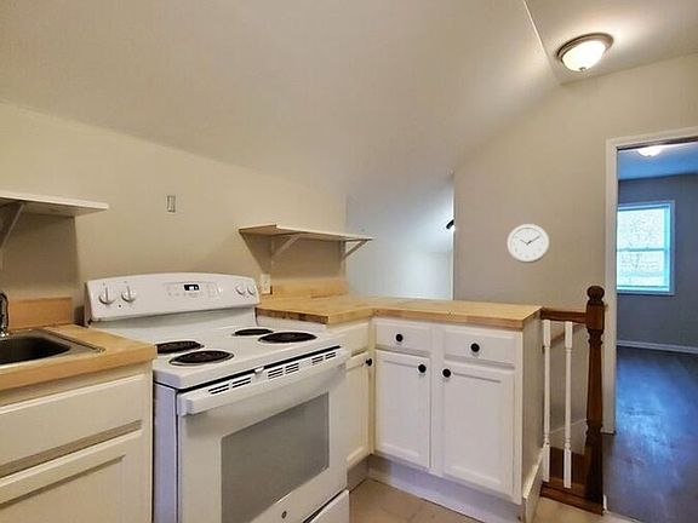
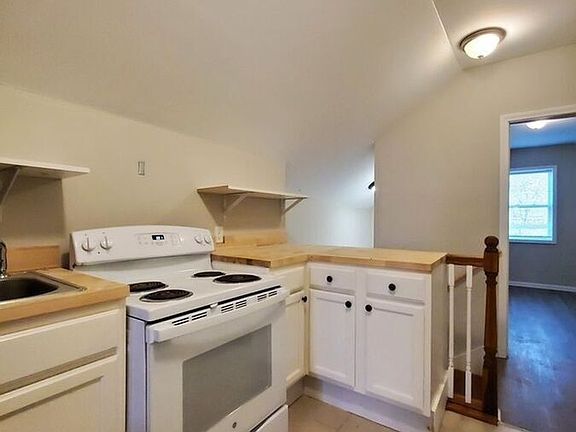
- wall clock [505,223,550,264]
